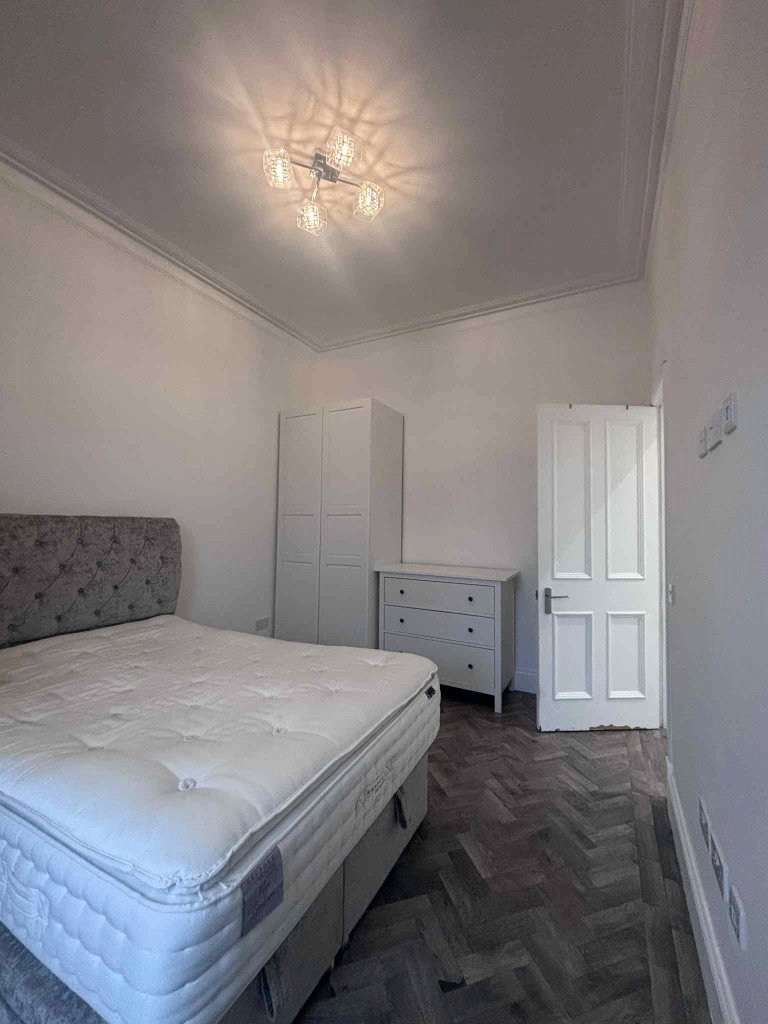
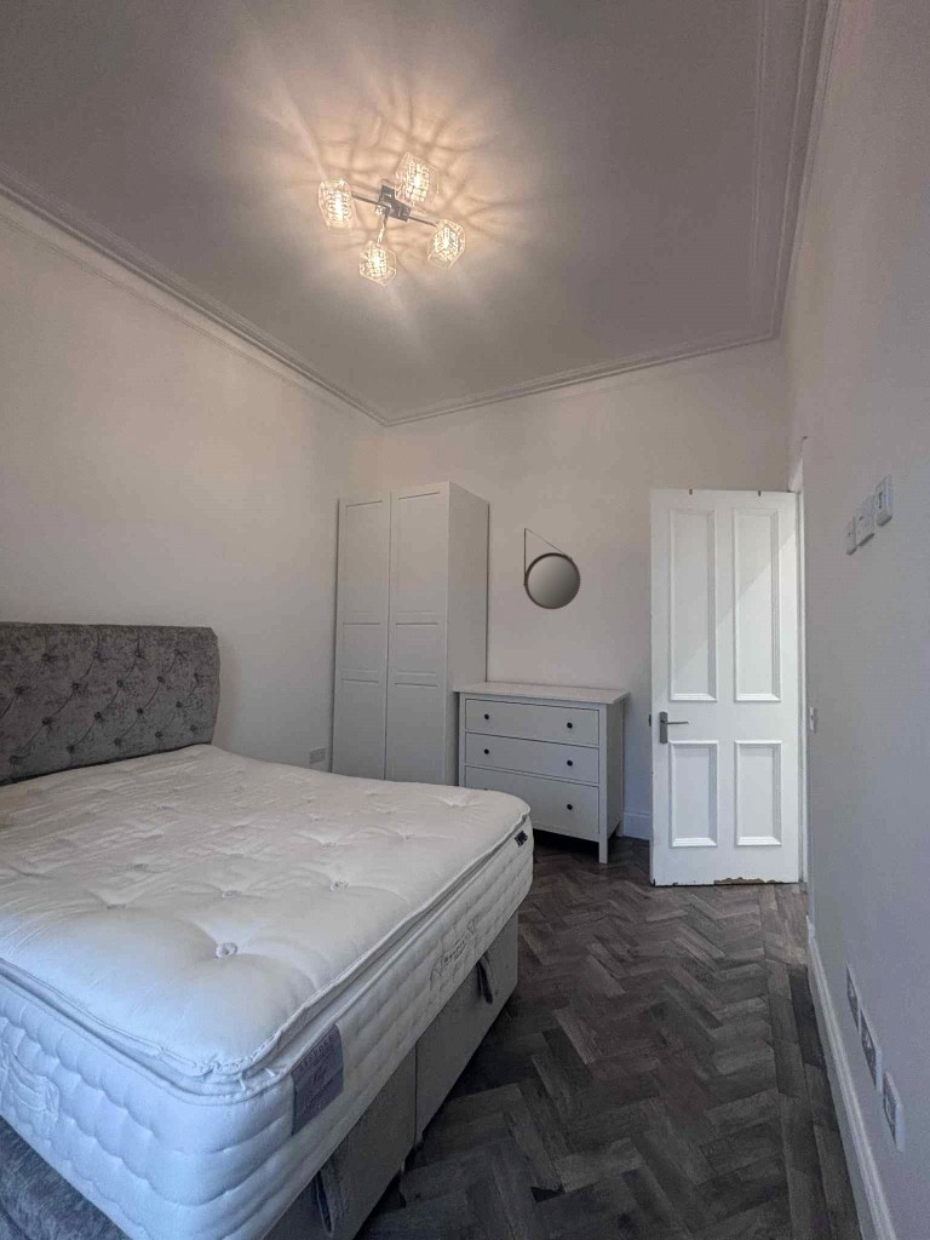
+ home mirror [522,527,581,610]
